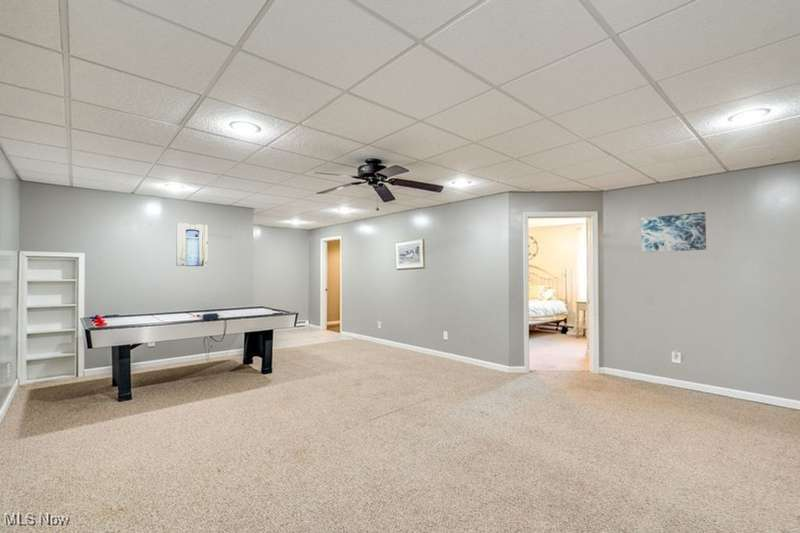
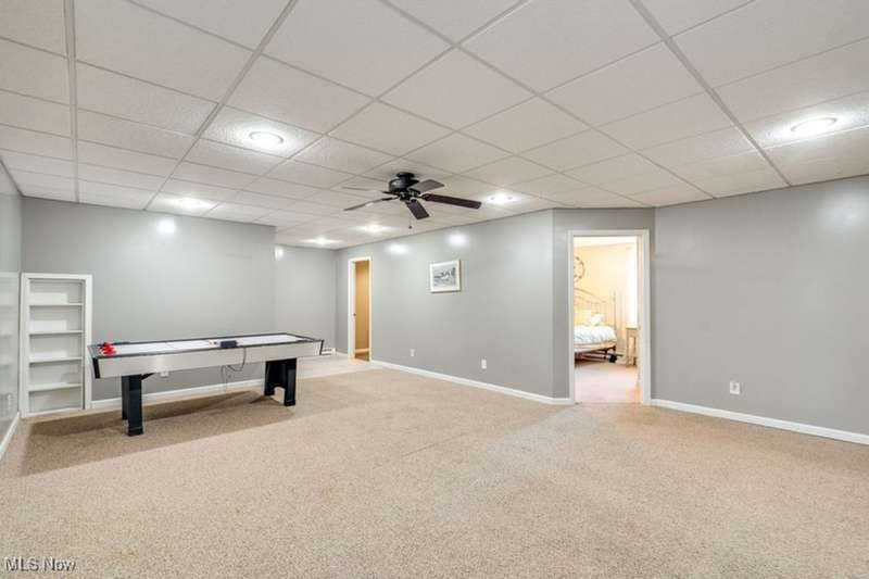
- wall art [175,222,209,267]
- wall art [640,211,707,253]
